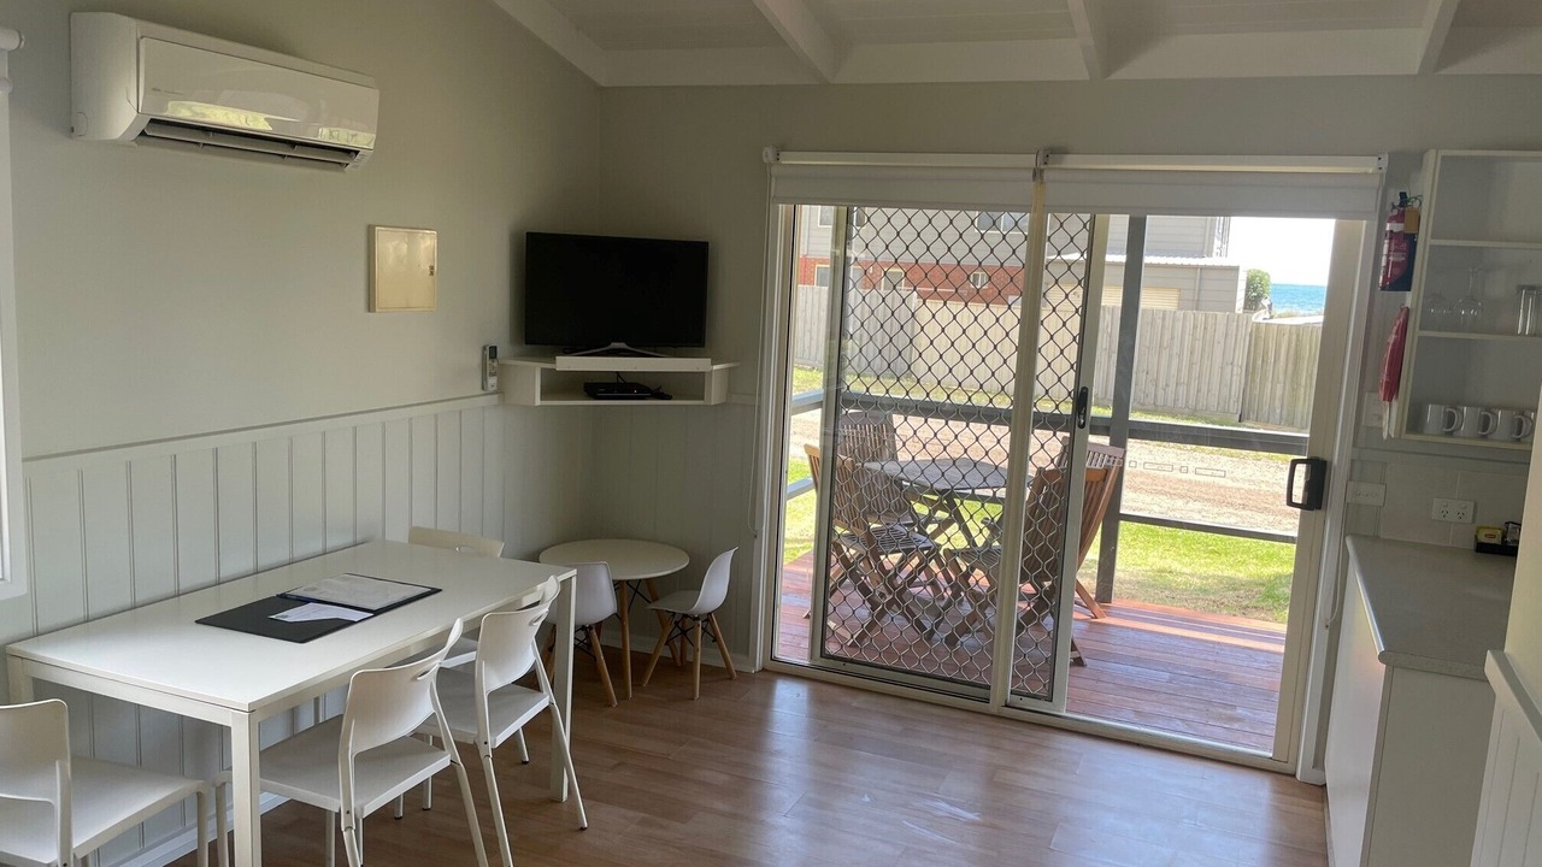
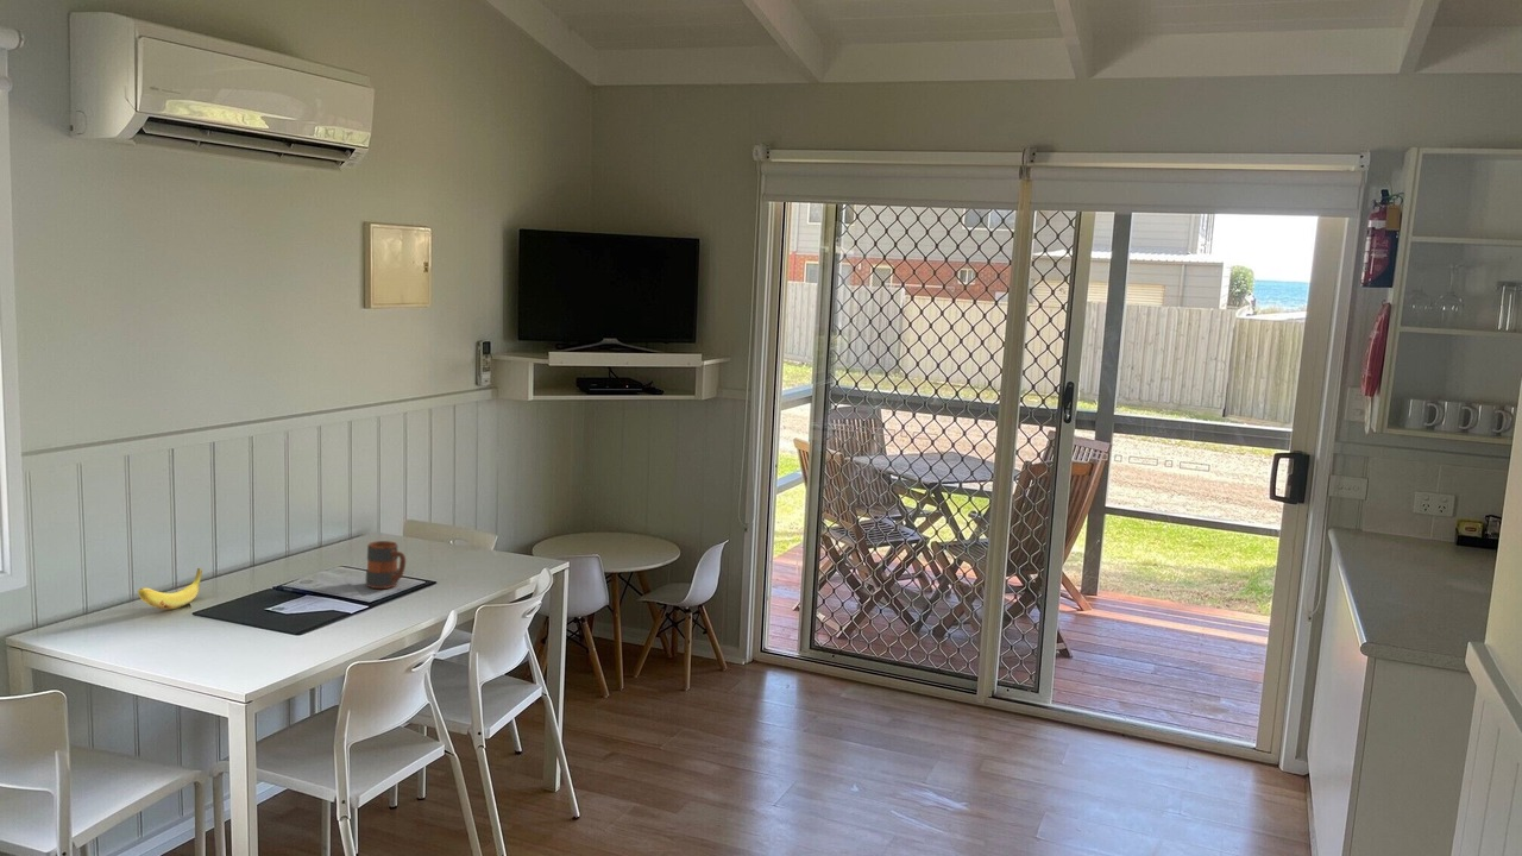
+ mug [365,540,407,590]
+ banana [137,567,203,610]
